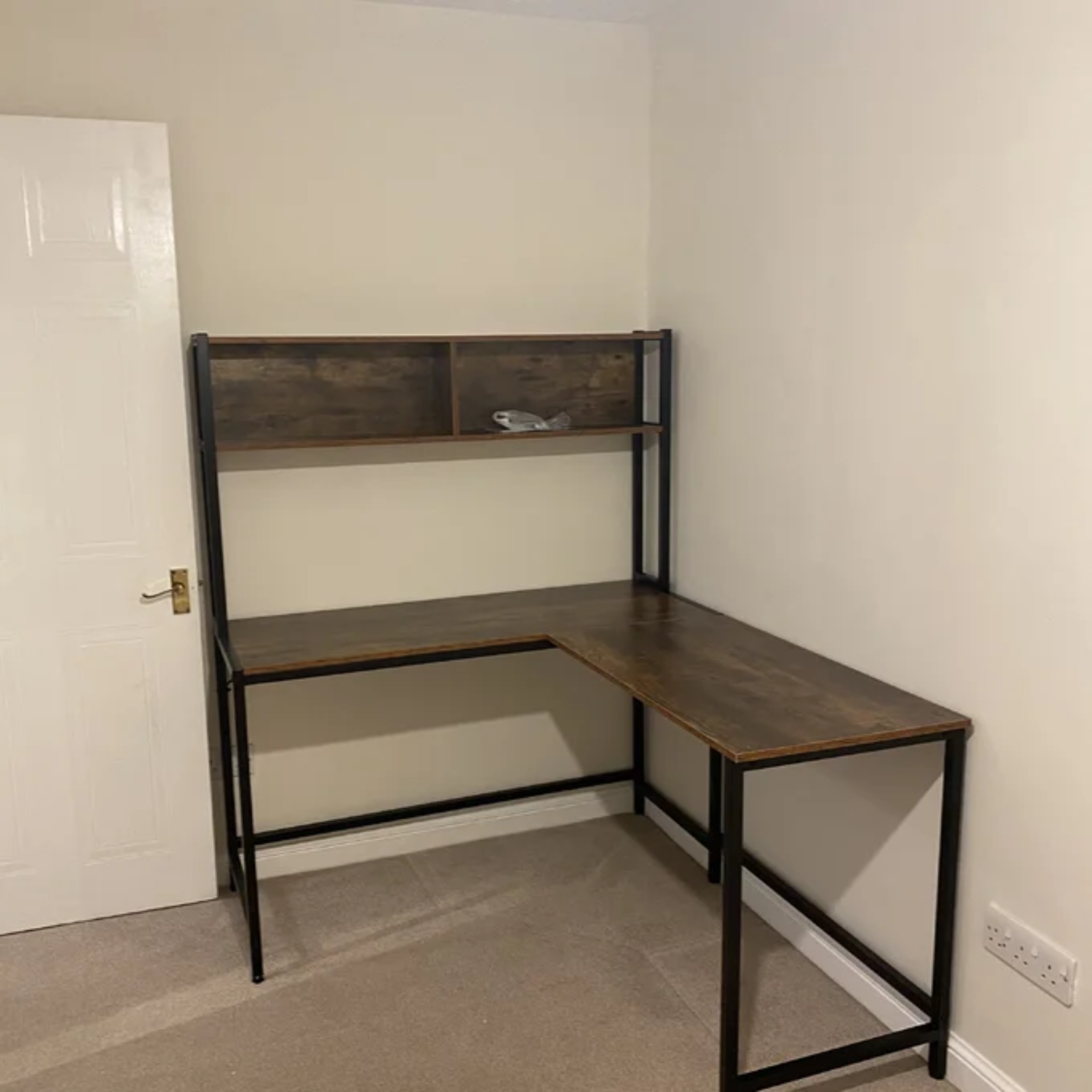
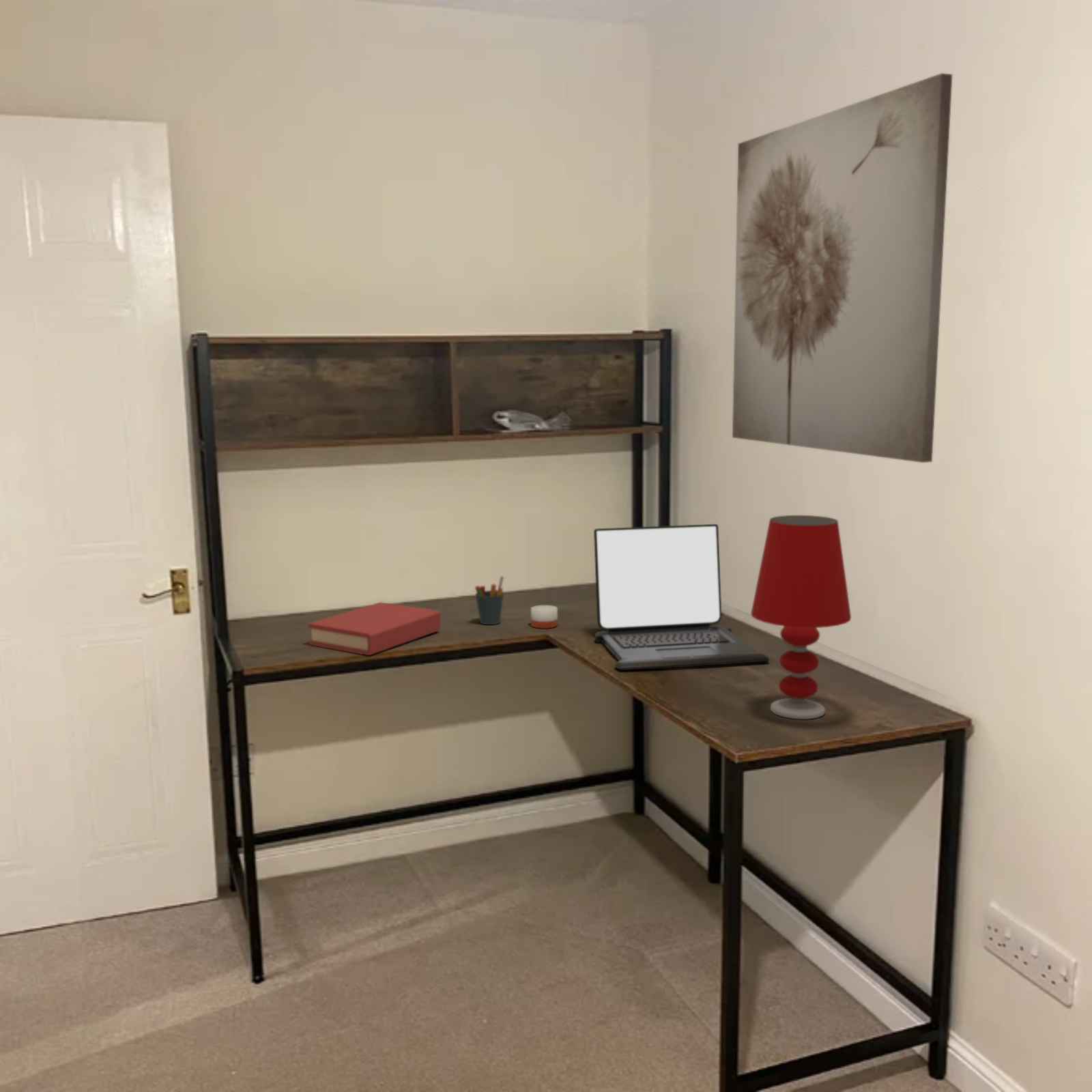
+ pen holder [474,575,504,625]
+ table lamp [750,515,852,720]
+ hardback book [307,601,441,656]
+ laptop [593,523,770,671]
+ wall art [732,72,953,463]
+ candle [530,603,558,629]
